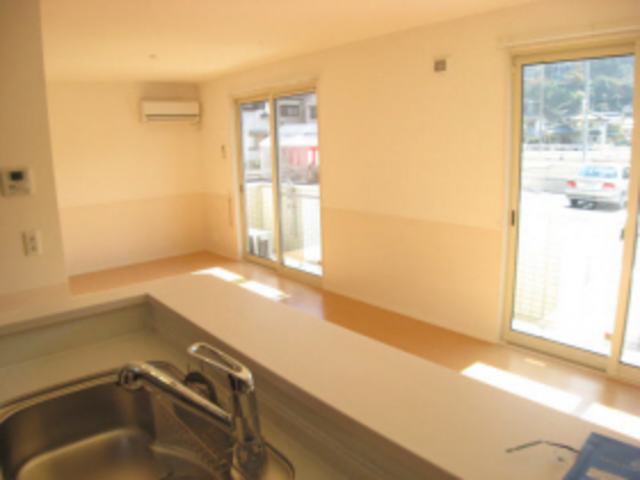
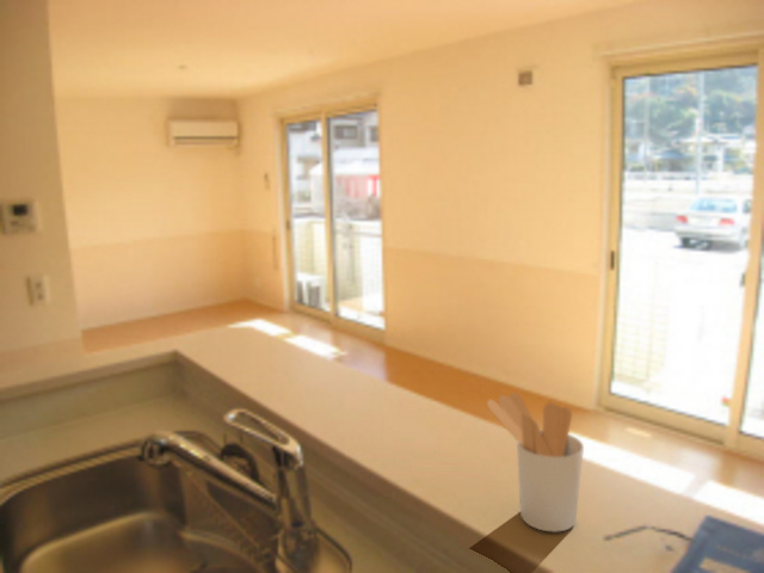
+ utensil holder [486,392,585,534]
